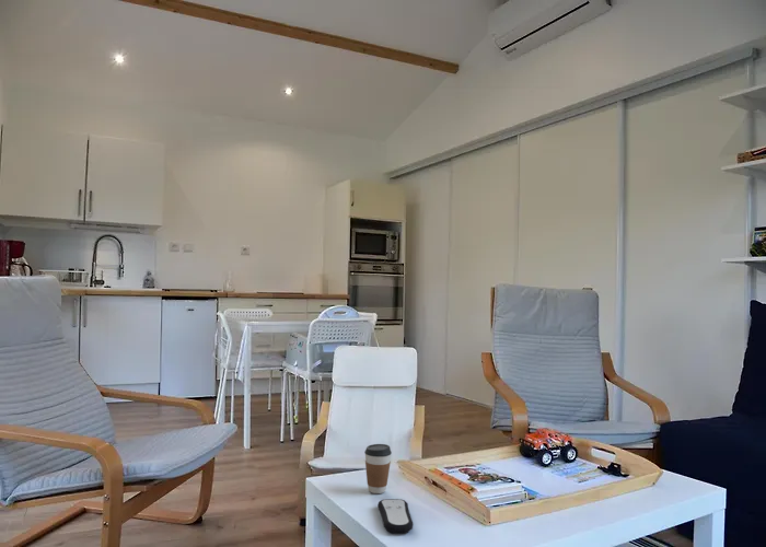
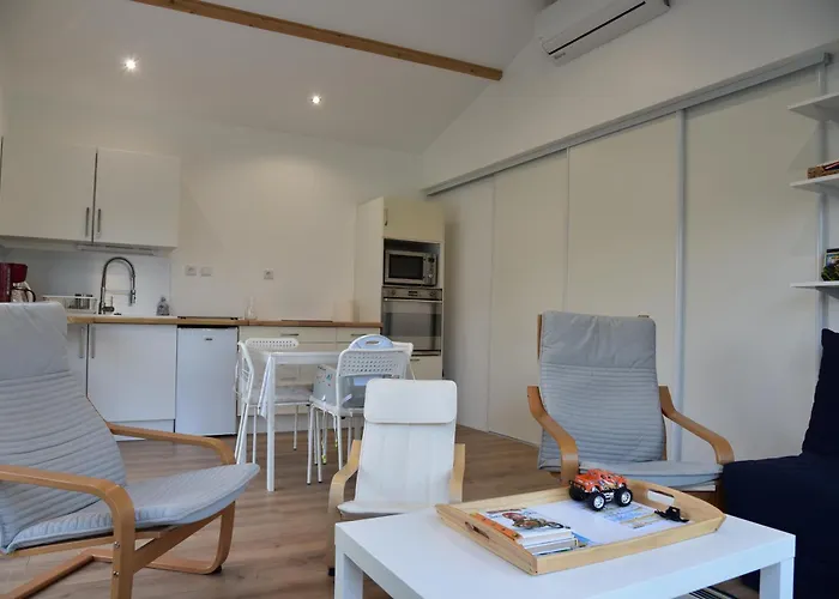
- coffee cup [363,443,393,494]
- remote control [376,498,415,535]
